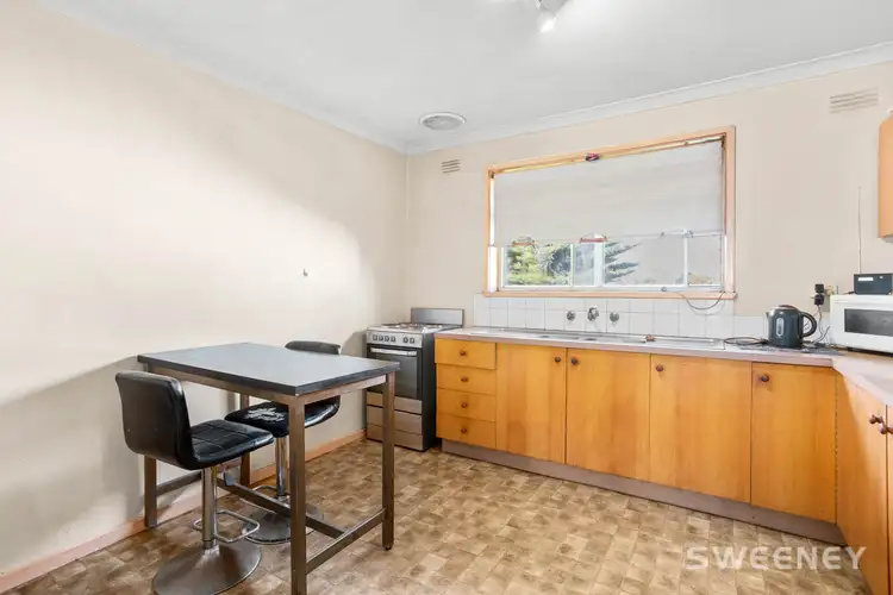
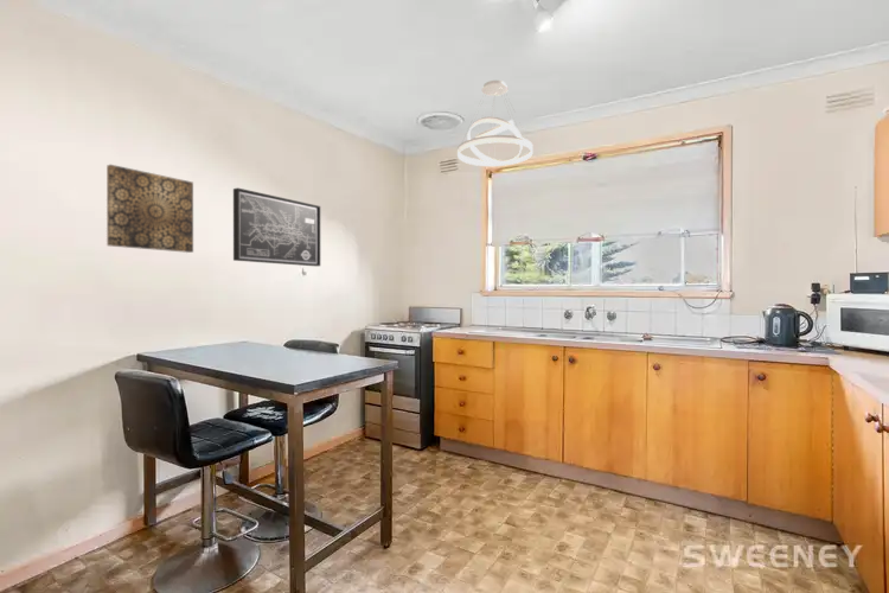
+ pendant light [456,79,535,167]
+ wall art [105,164,194,254]
+ wall art [232,186,321,267]
